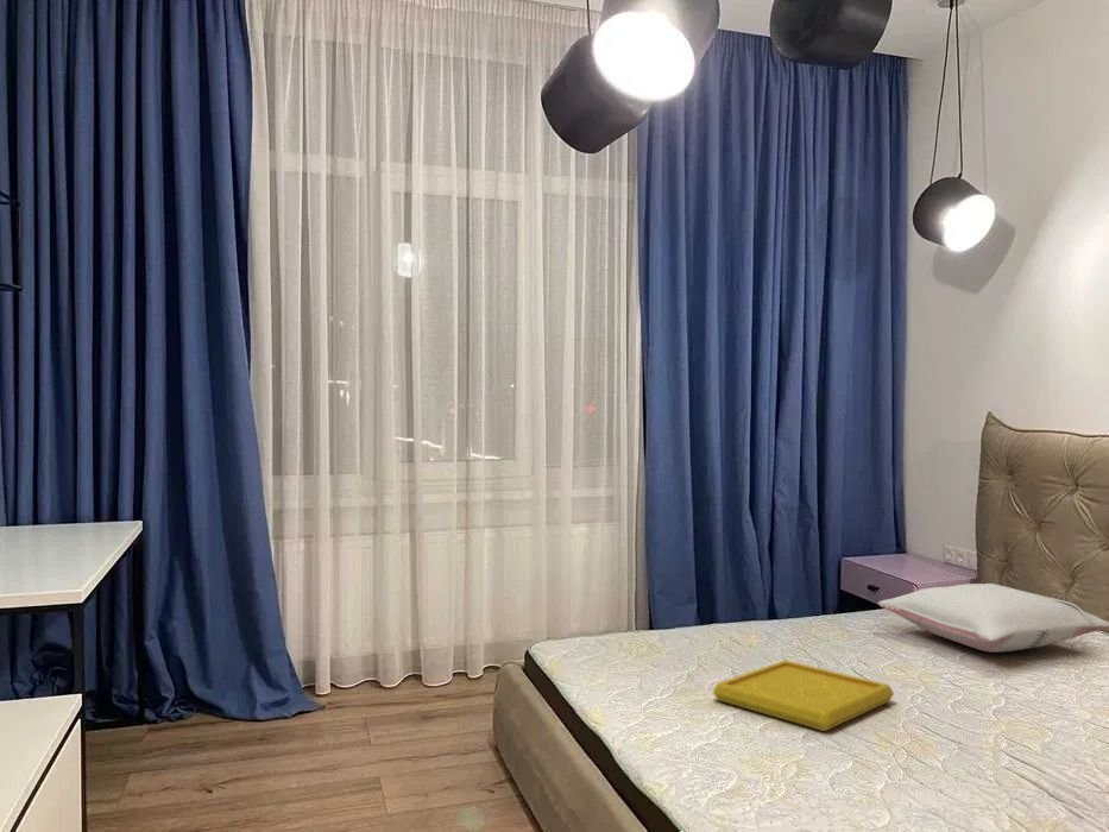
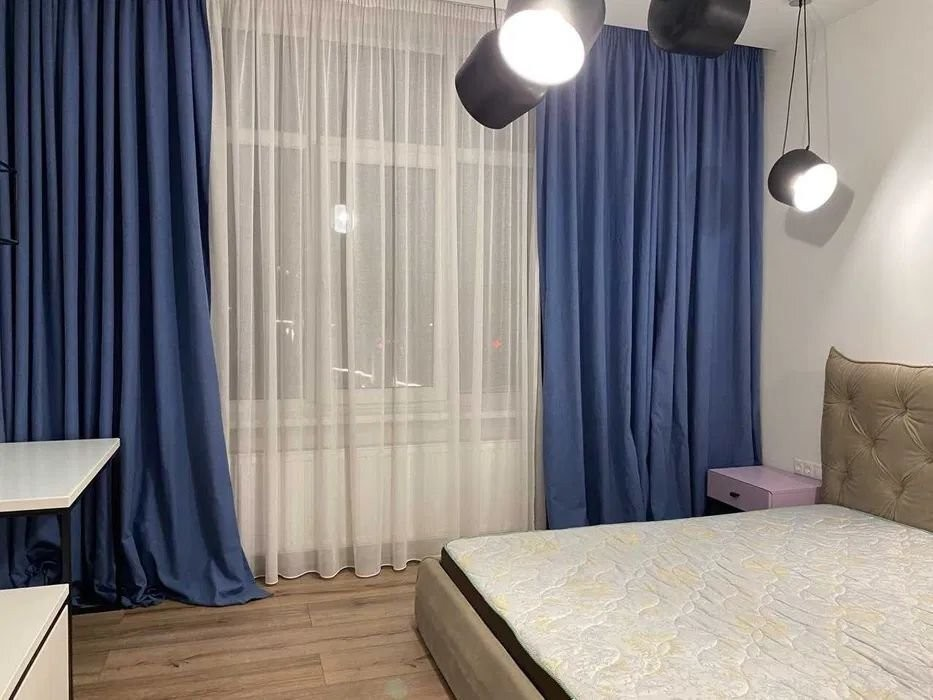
- serving tray [712,658,895,732]
- pillow [877,582,1109,654]
